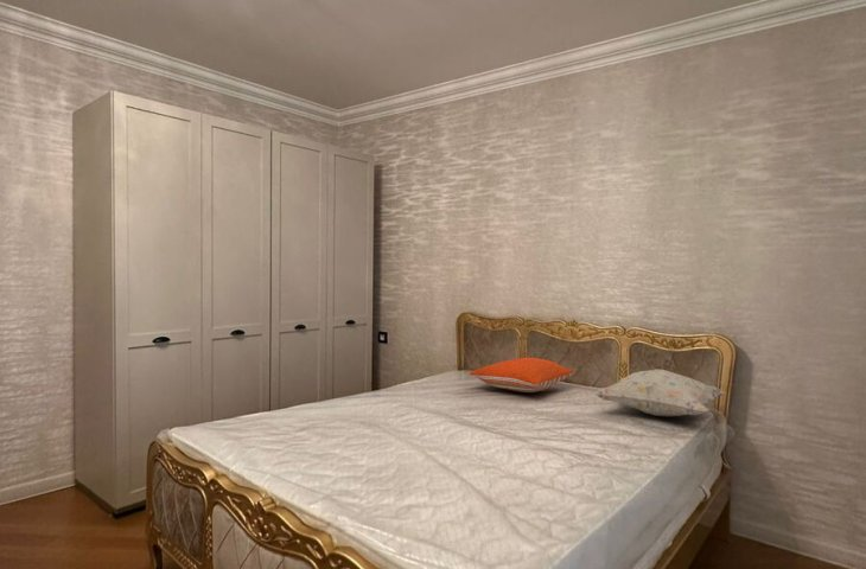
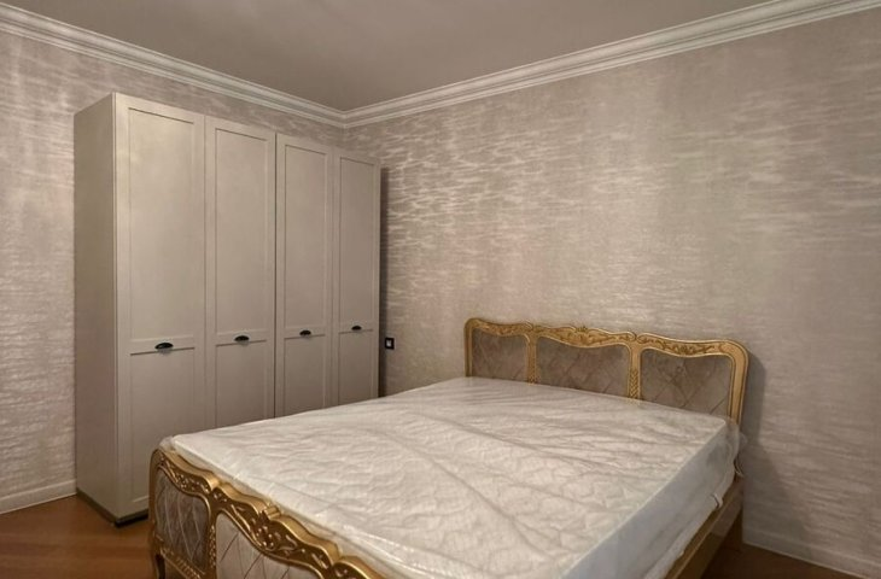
- decorative pillow [593,369,727,418]
- pillow [467,357,575,394]
